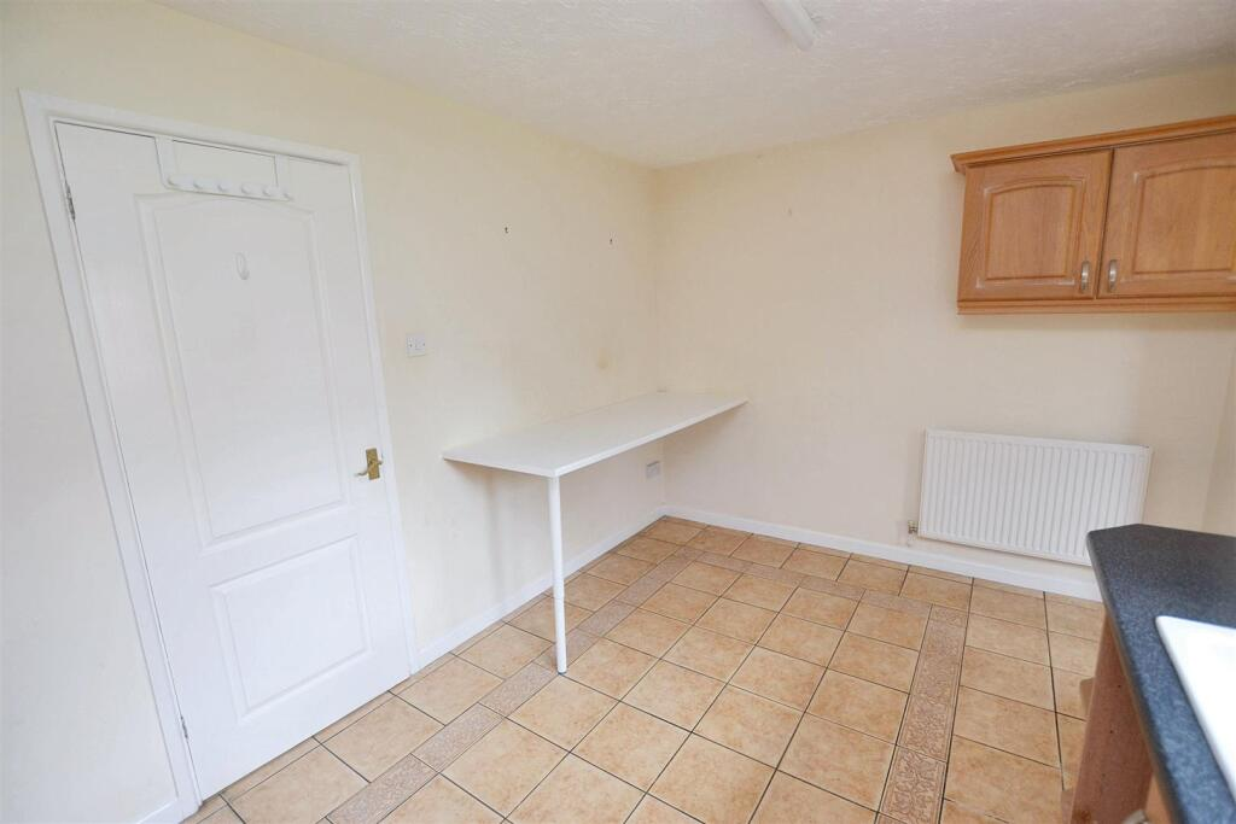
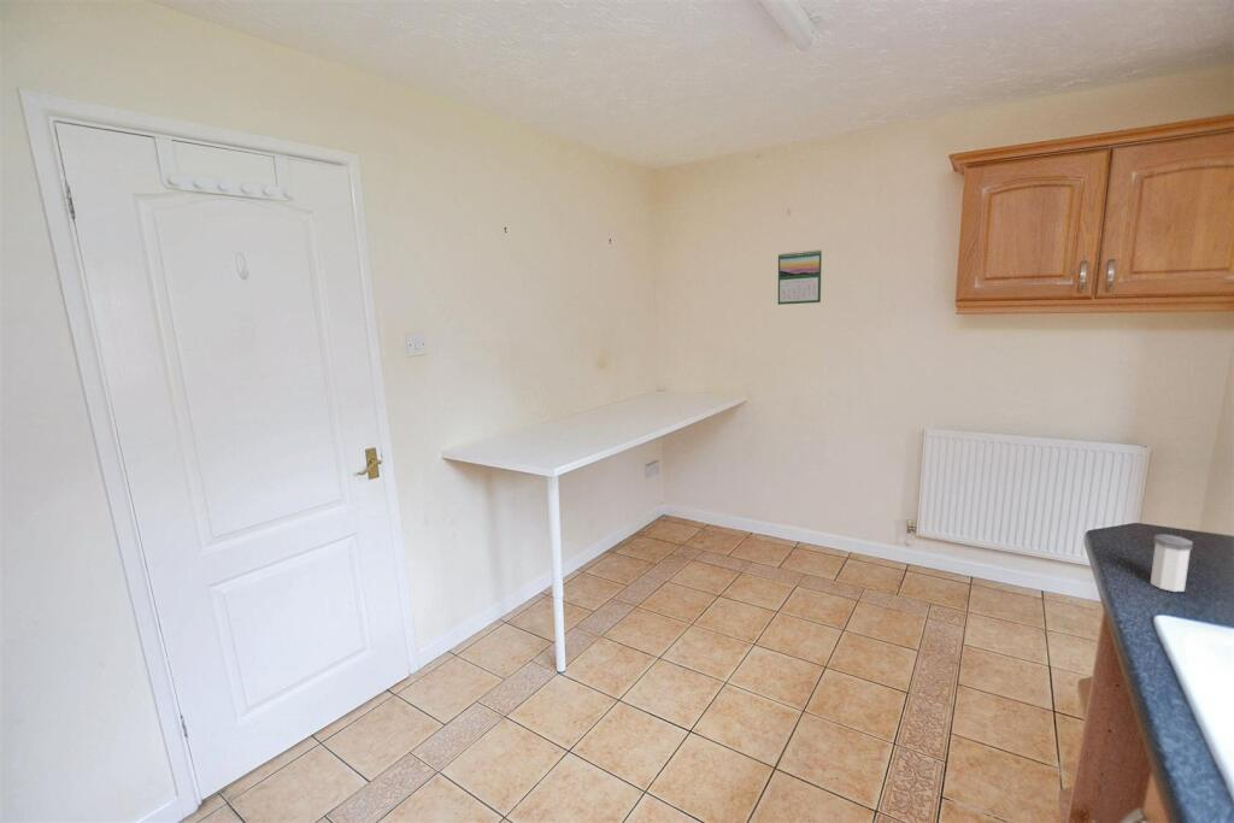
+ salt shaker [1150,534,1194,593]
+ calendar [777,248,823,306]
